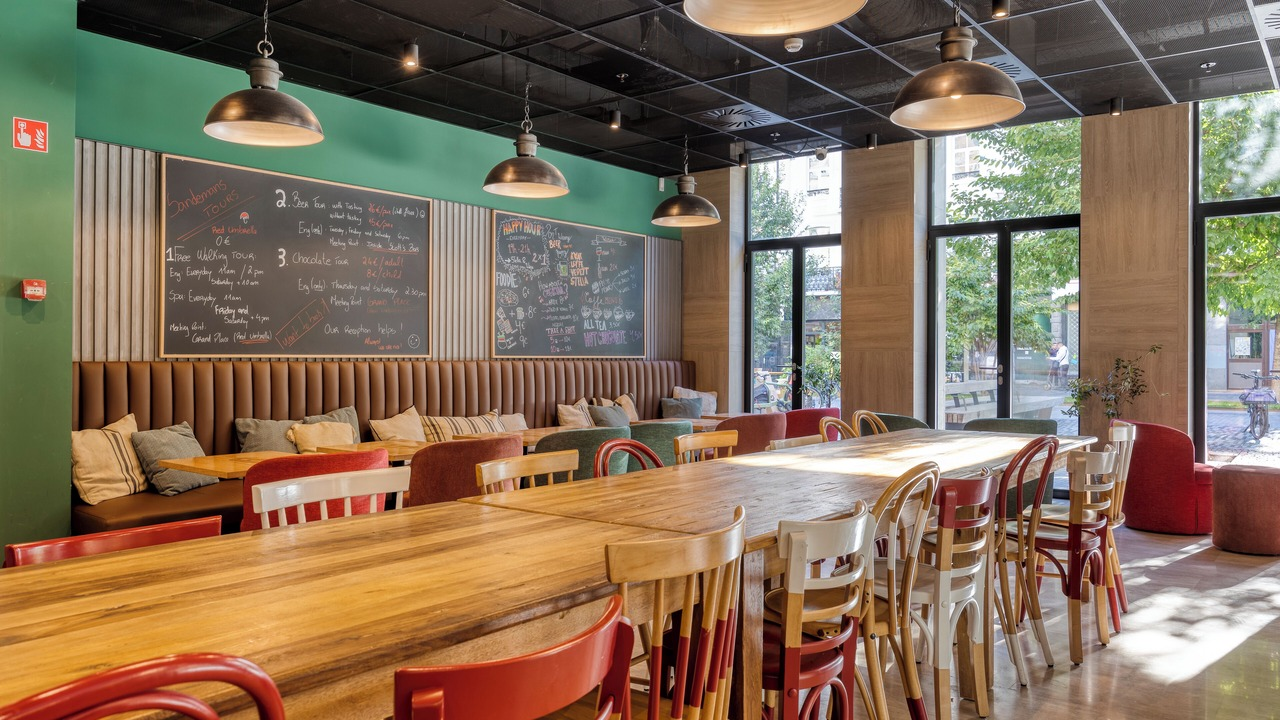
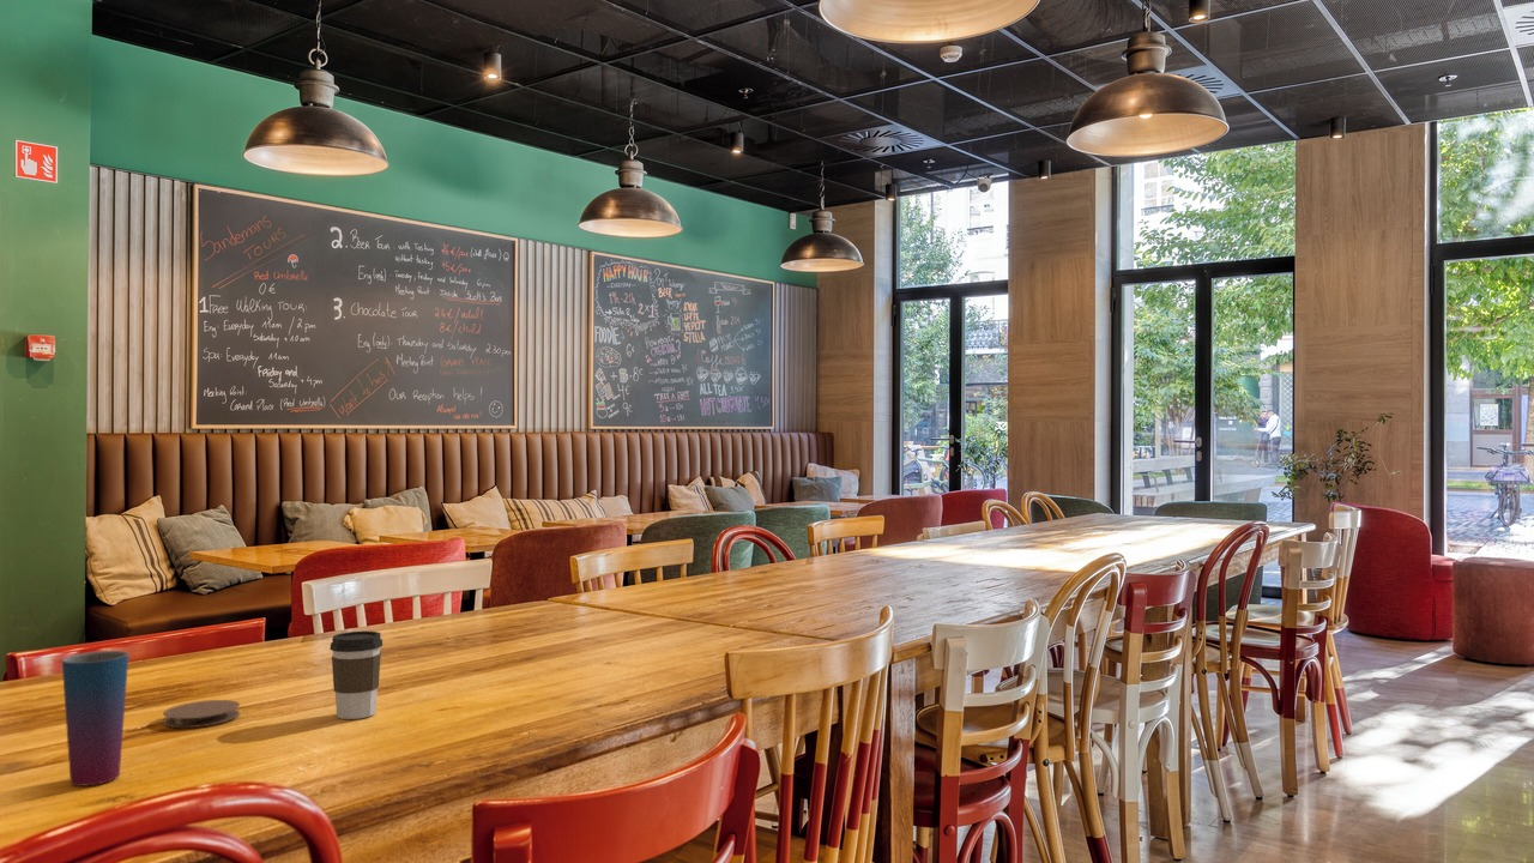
+ cup [61,650,129,787]
+ coaster [162,699,241,729]
+ coffee cup [330,630,384,720]
